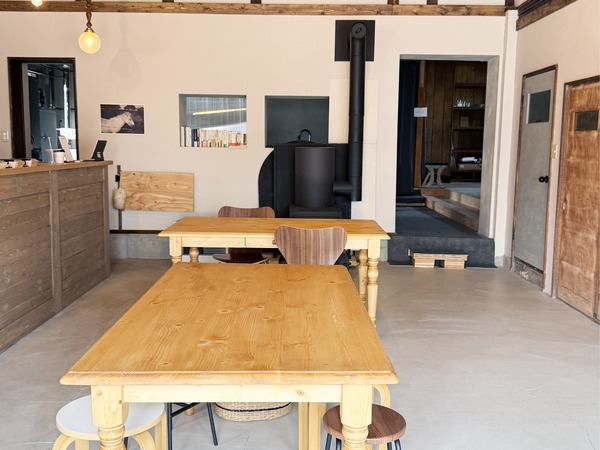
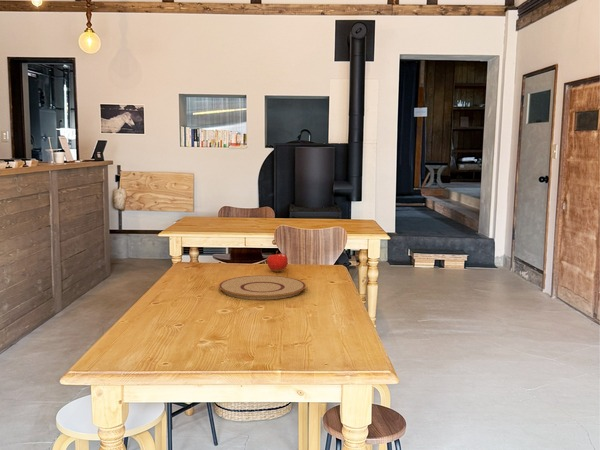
+ plate [218,275,307,300]
+ fruit [266,250,289,273]
